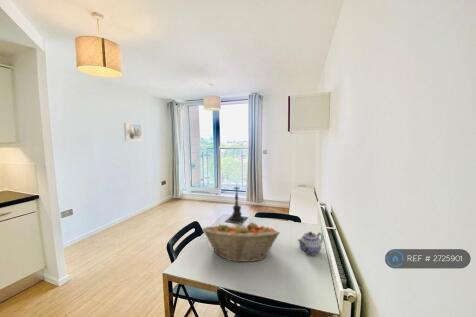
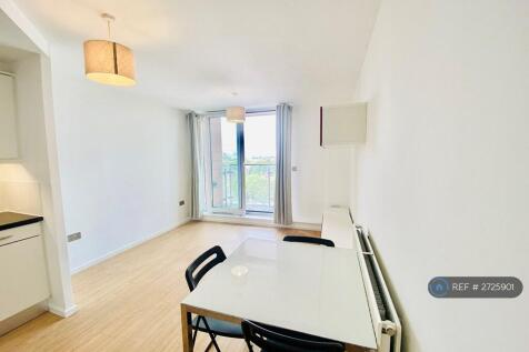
- candle holder [224,182,248,225]
- teapot [296,231,324,256]
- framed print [123,122,143,142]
- fruit basket [201,221,281,263]
